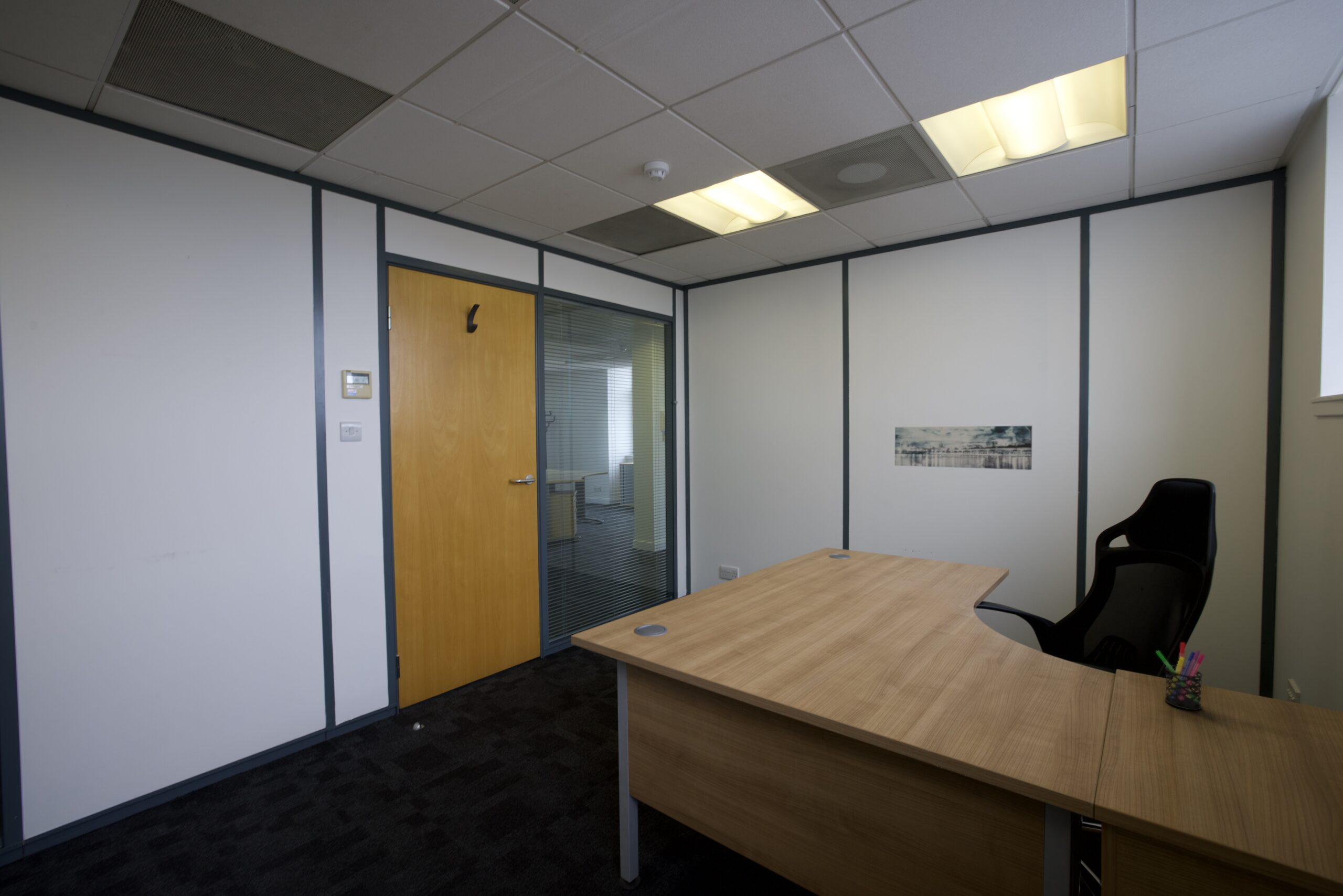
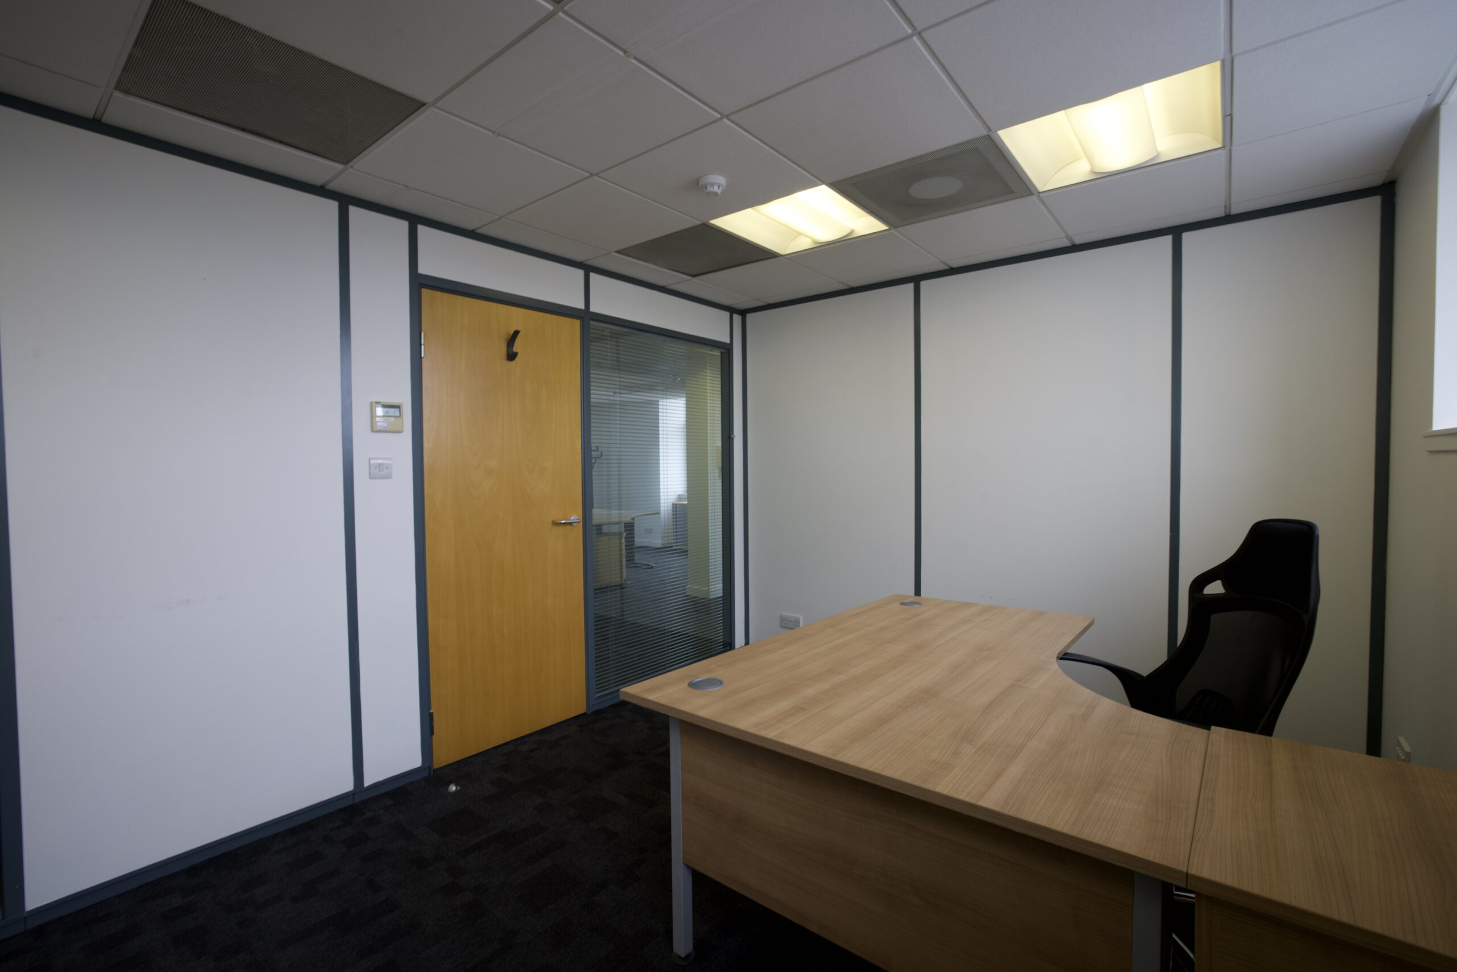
- pen holder [1155,642,1206,711]
- wall art [894,425,1033,471]
